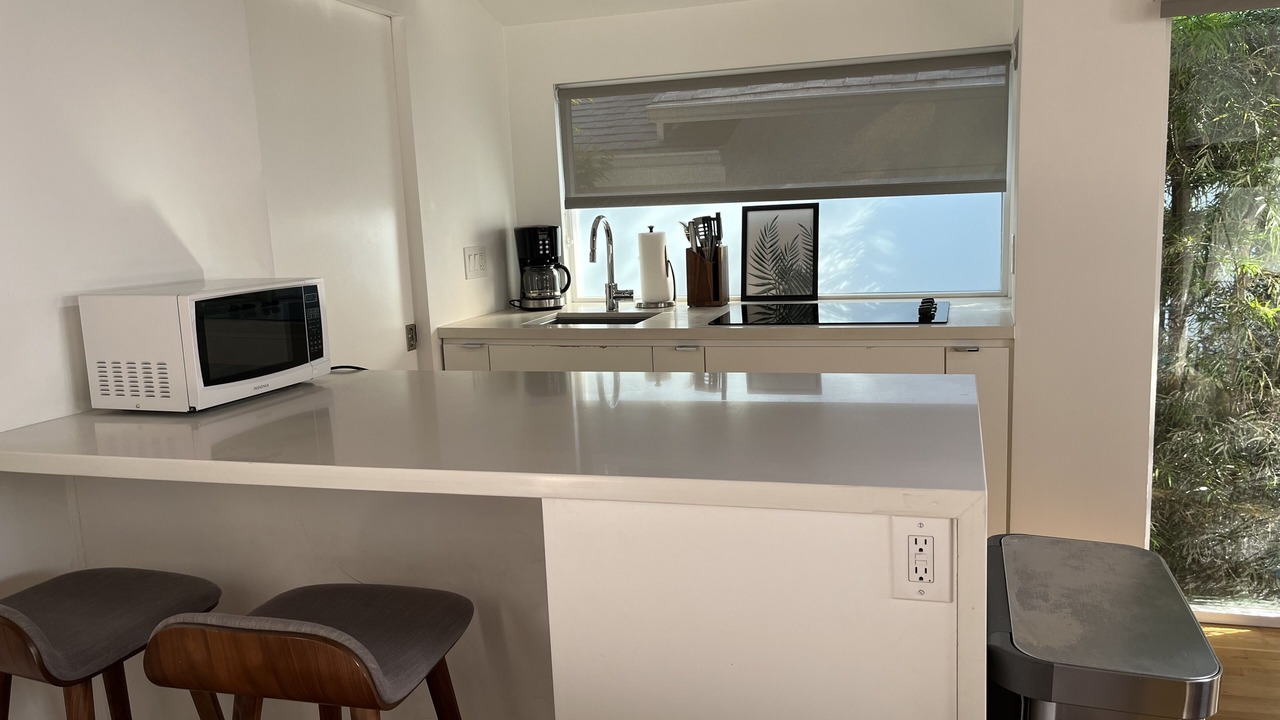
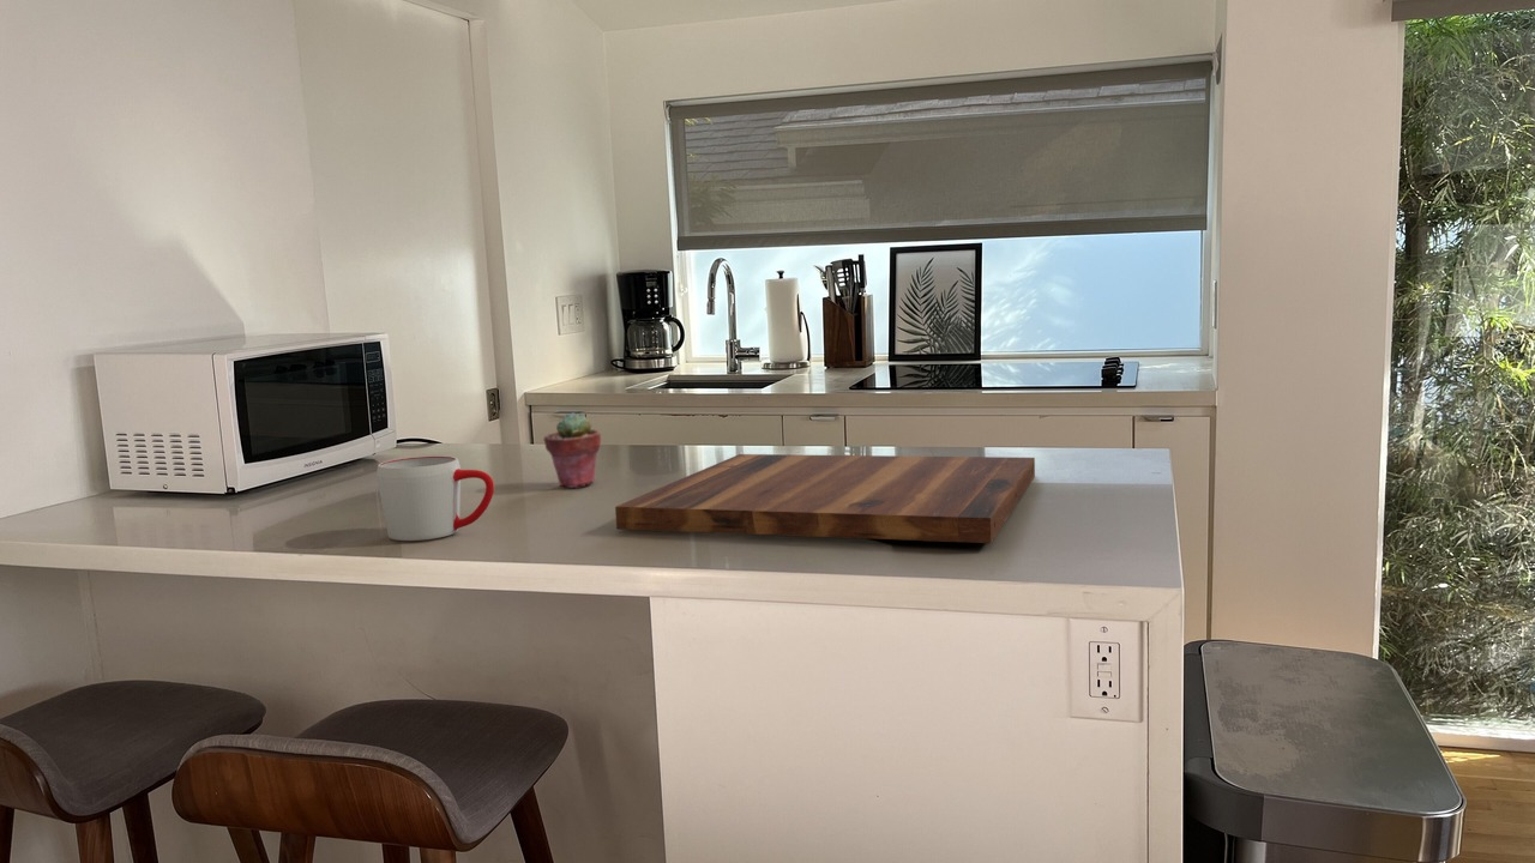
+ cutting board [614,453,1036,544]
+ mug [375,454,495,542]
+ potted succulent [543,411,602,489]
